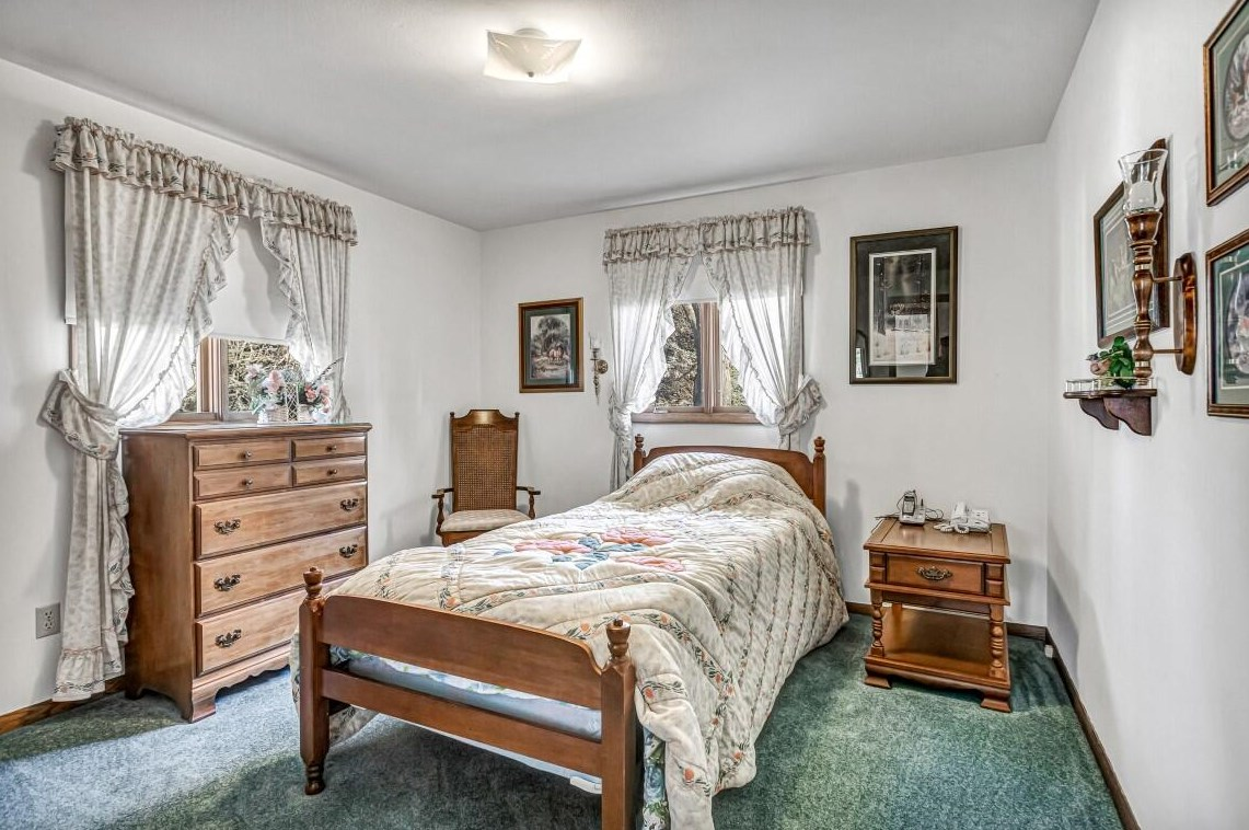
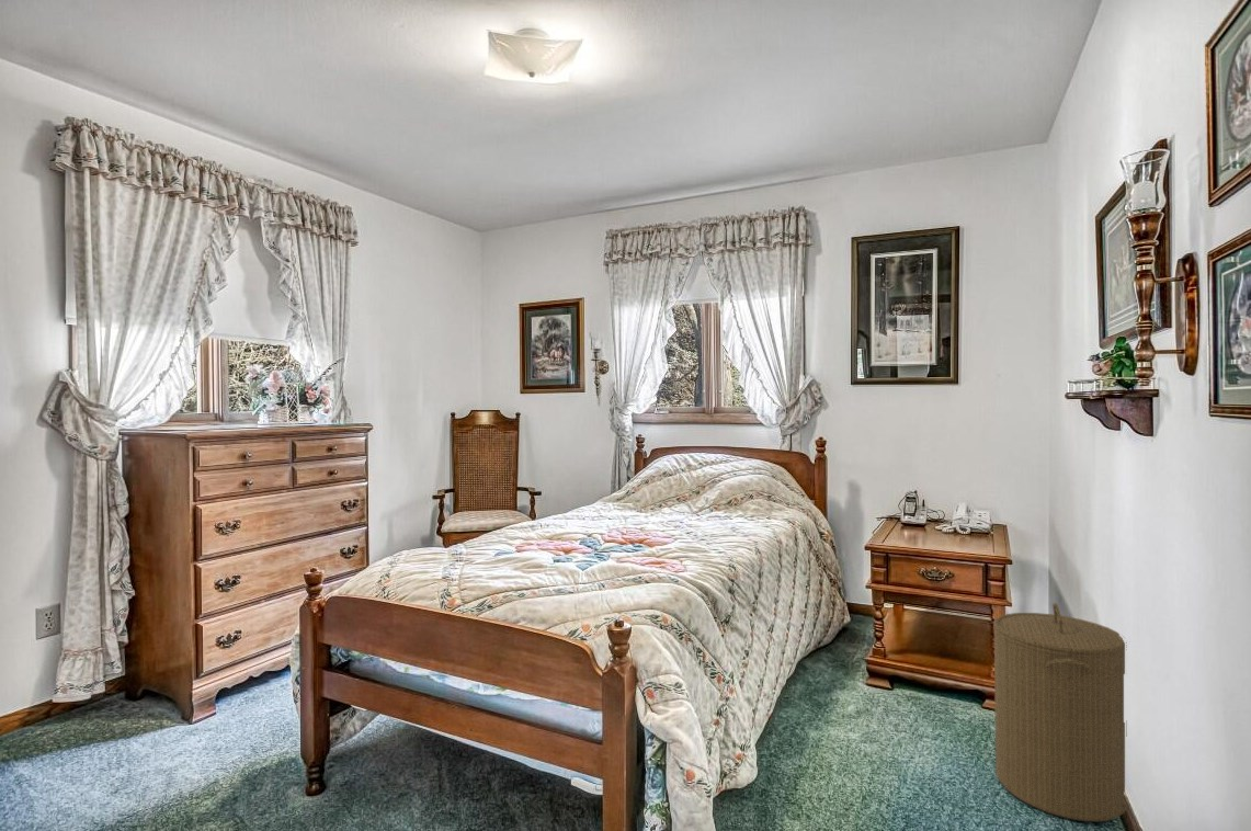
+ laundry hamper [992,602,1126,823]
